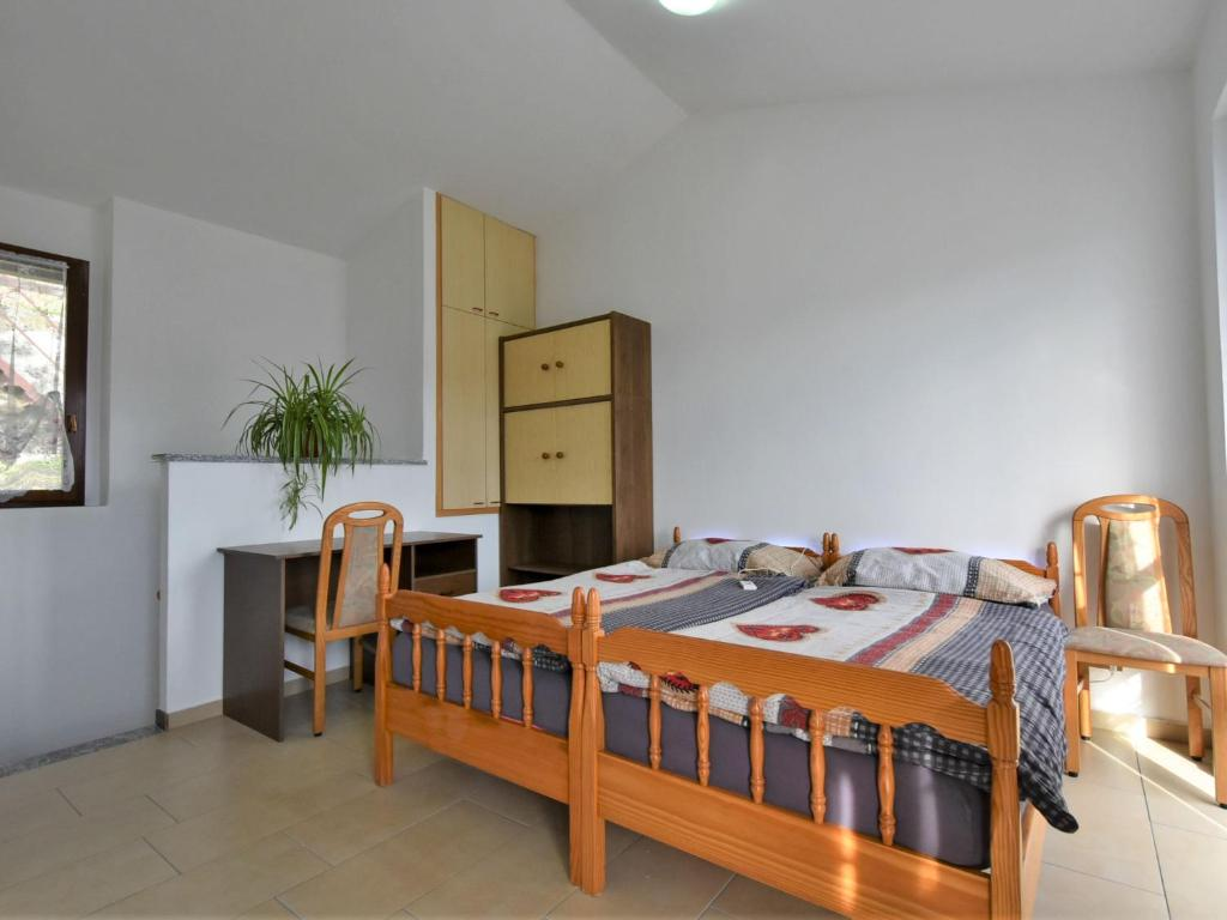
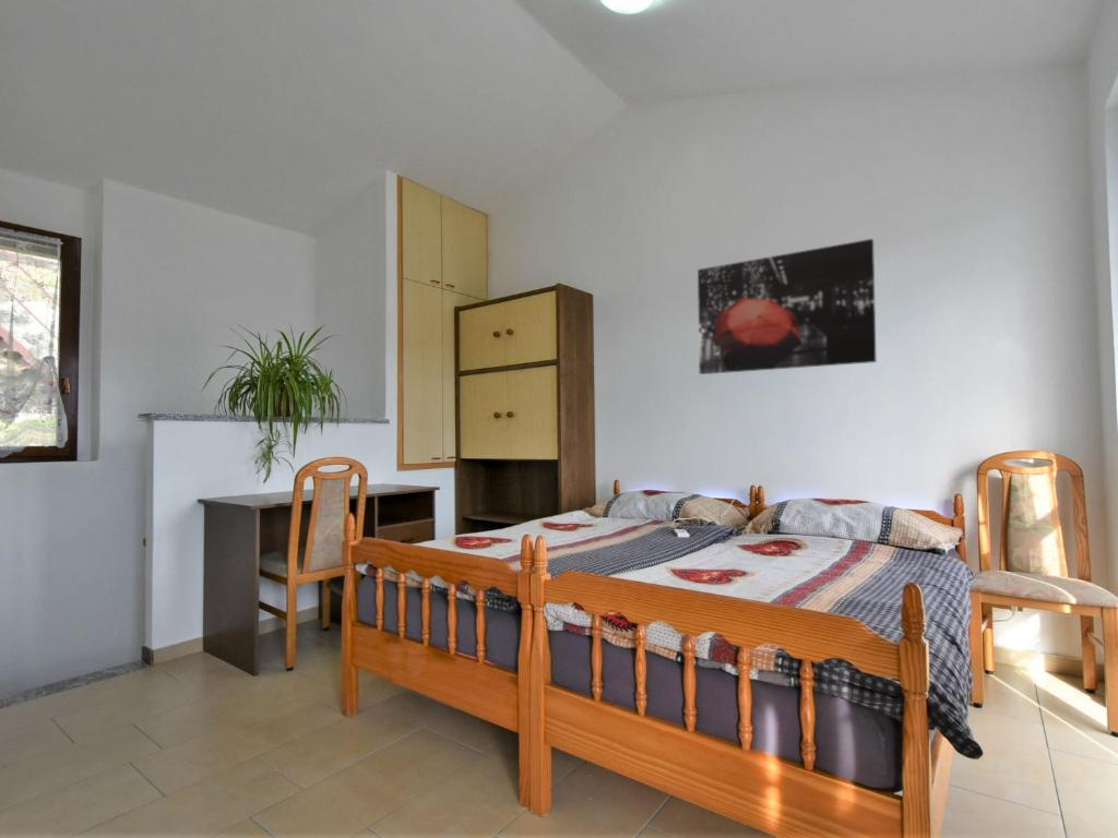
+ wall art [697,238,878,375]
